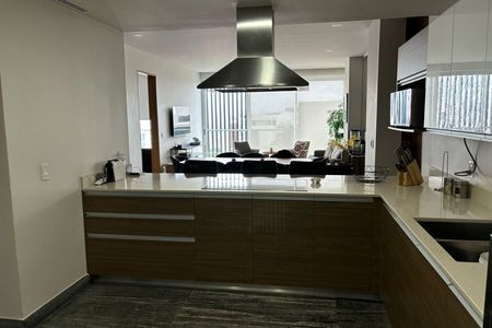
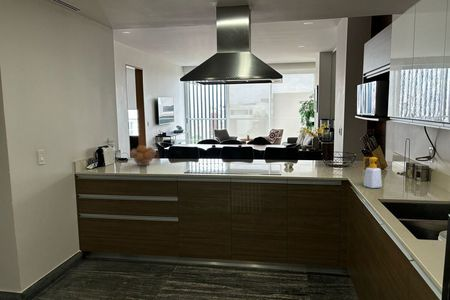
+ fruit basket [129,144,157,166]
+ soap bottle [363,156,383,189]
